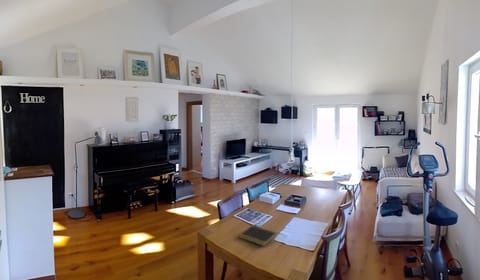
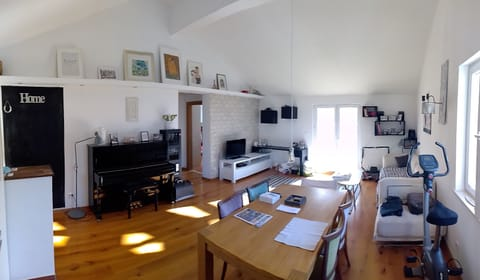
- notepad [238,225,278,247]
